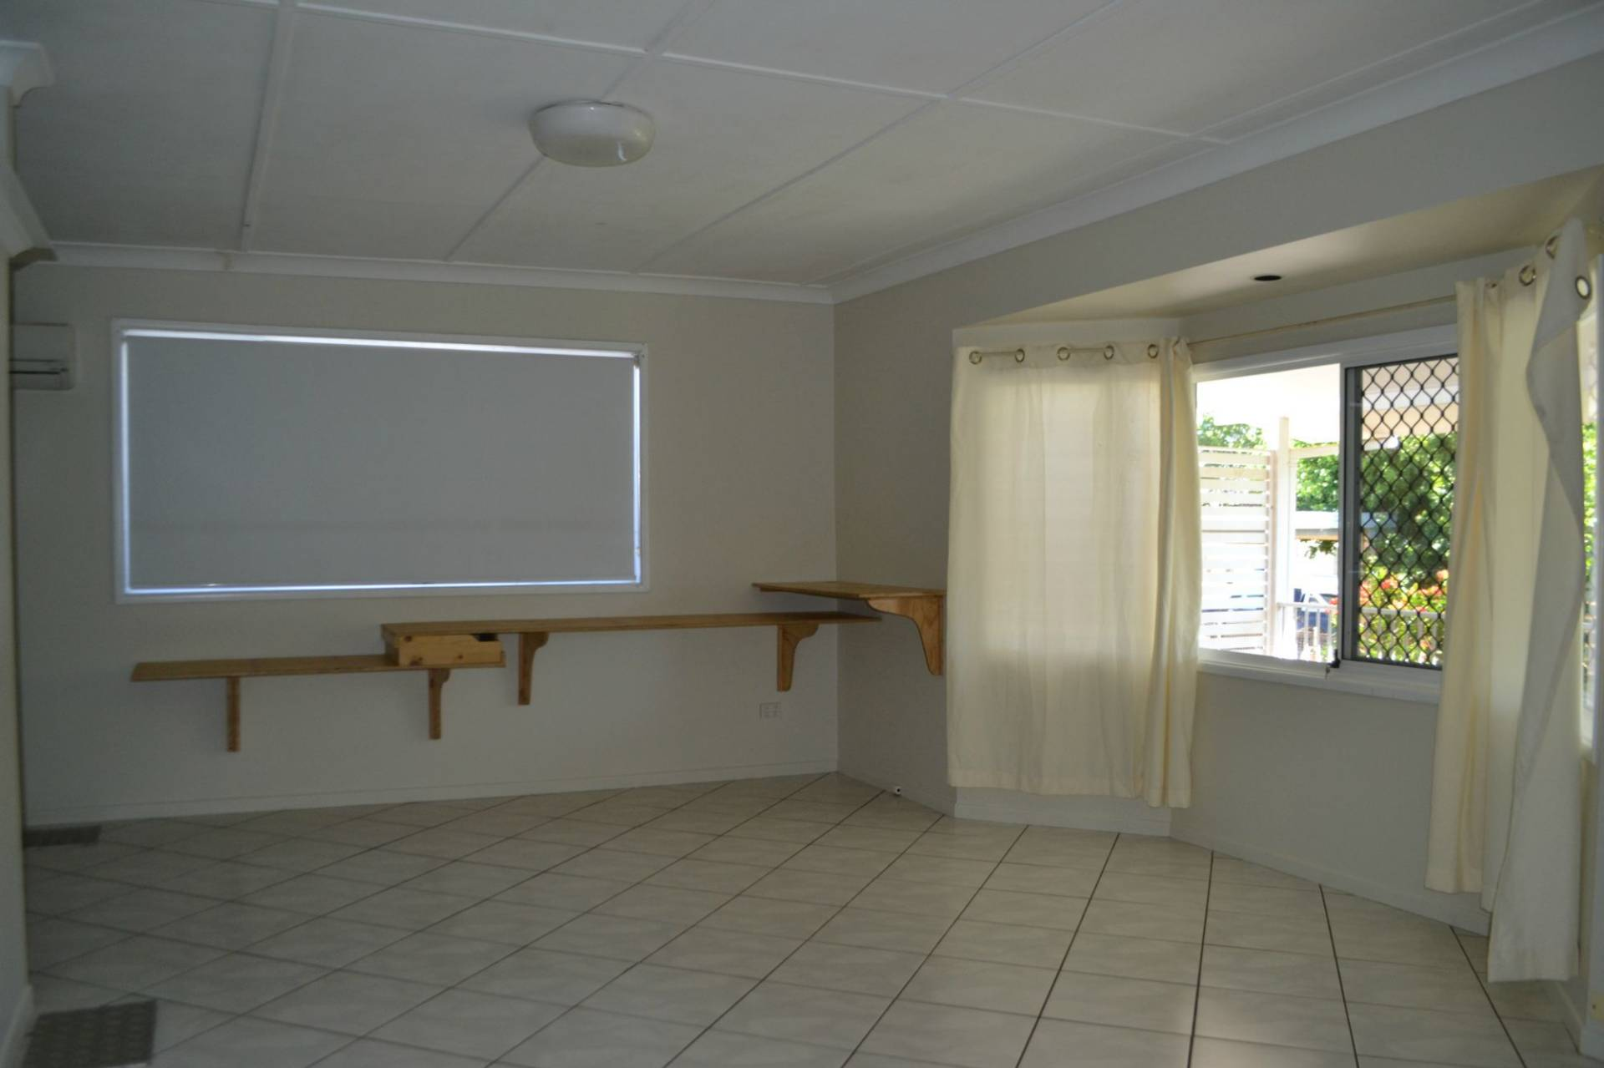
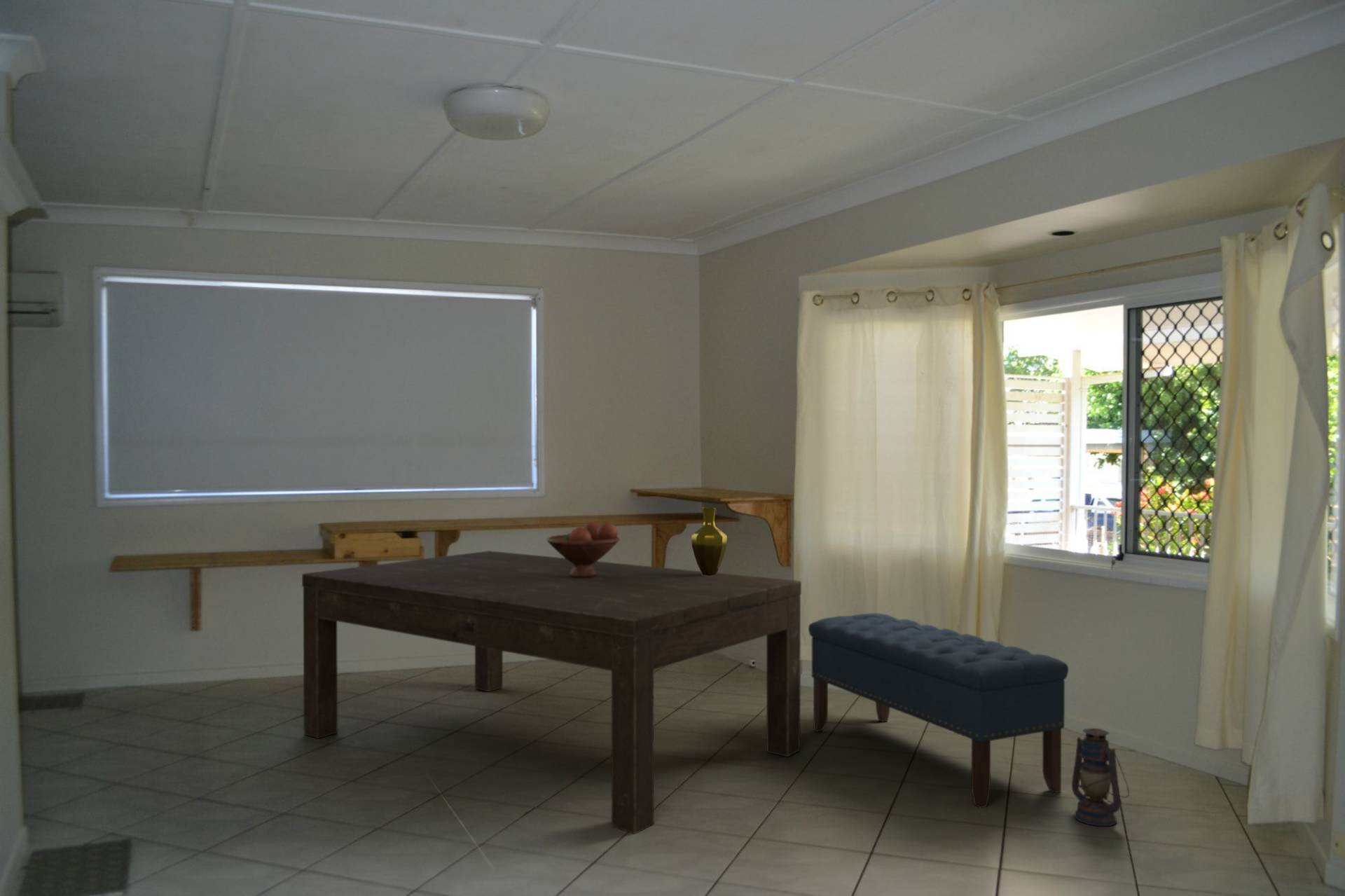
+ fruit bowl [546,521,621,578]
+ bench [808,612,1069,808]
+ lantern [1071,727,1130,827]
+ dining table [301,550,802,834]
+ vase [691,506,728,576]
